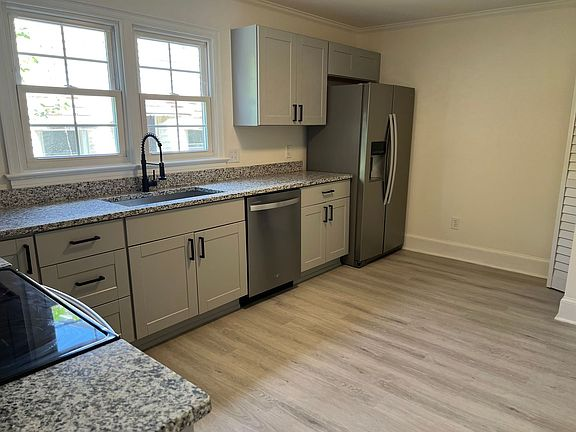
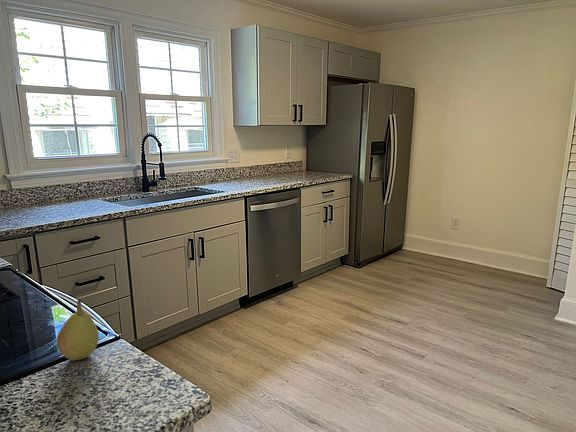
+ fruit [56,299,100,361]
